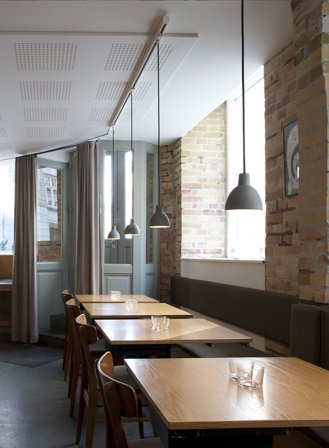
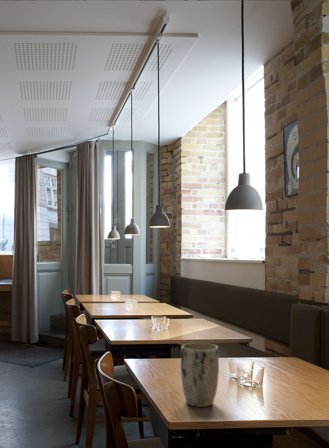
+ plant pot [180,342,220,408]
